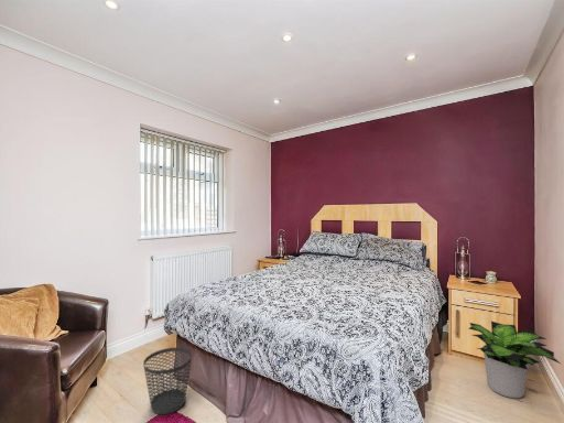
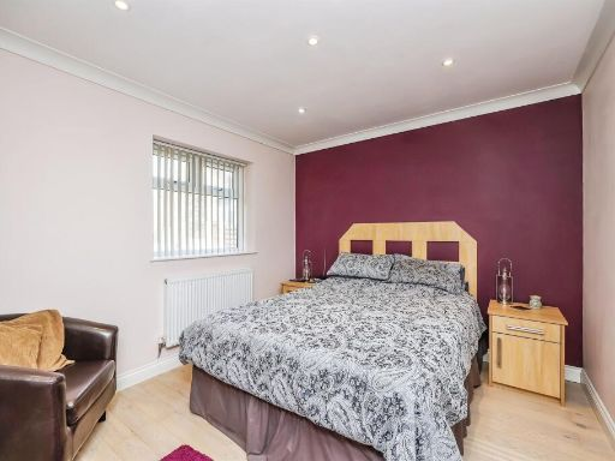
- potted plant [467,321,562,400]
- wastebasket [142,346,193,415]
